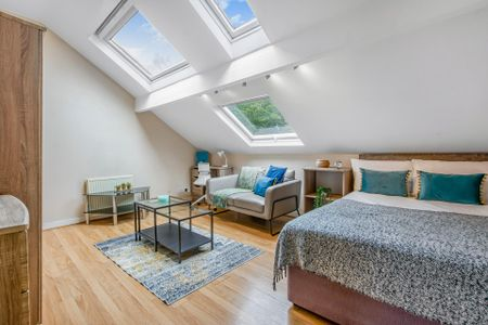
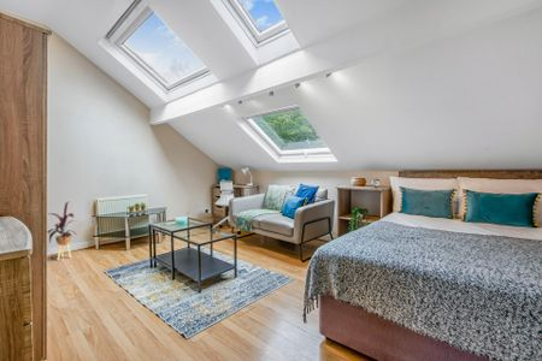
+ house plant [47,200,78,261]
